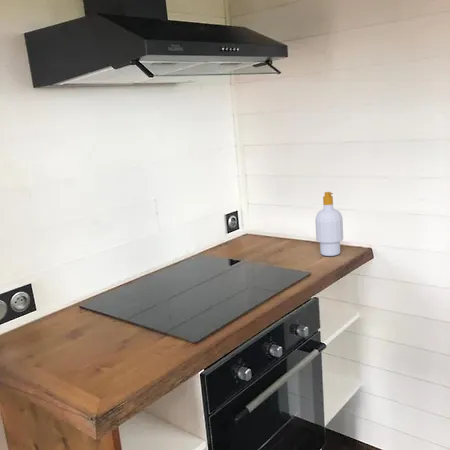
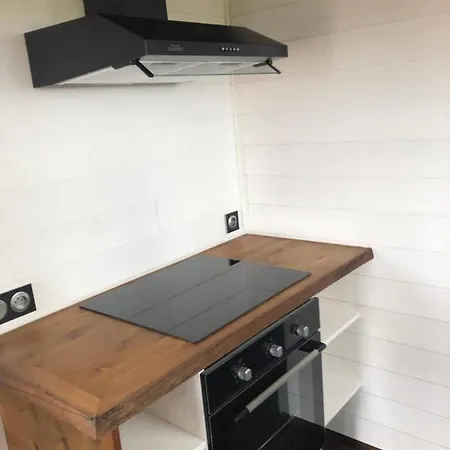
- soap bottle [314,191,344,257]
